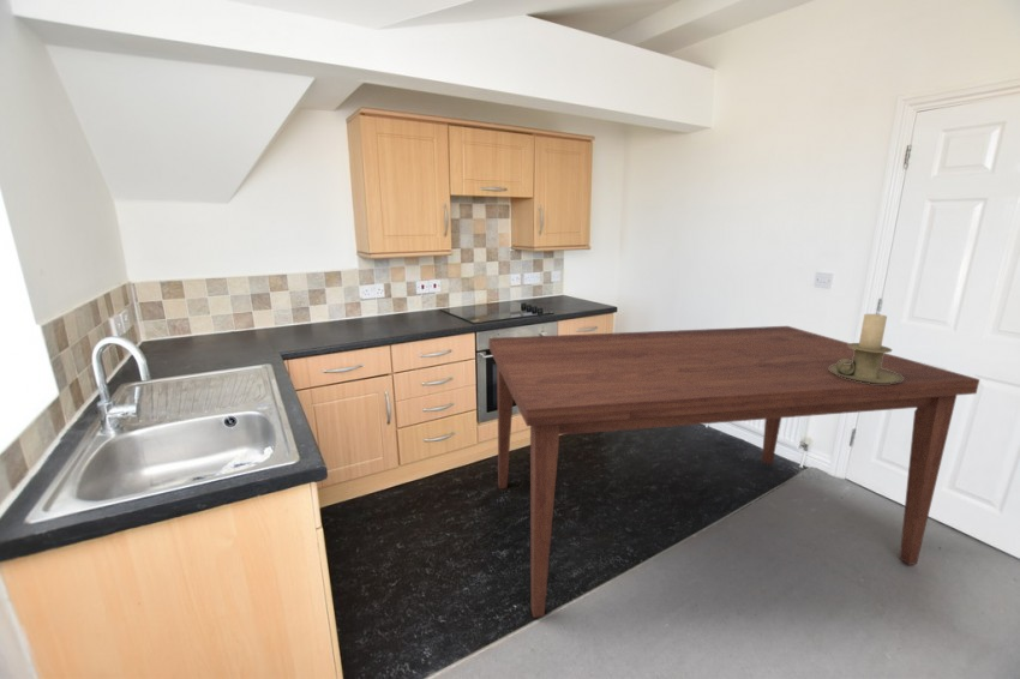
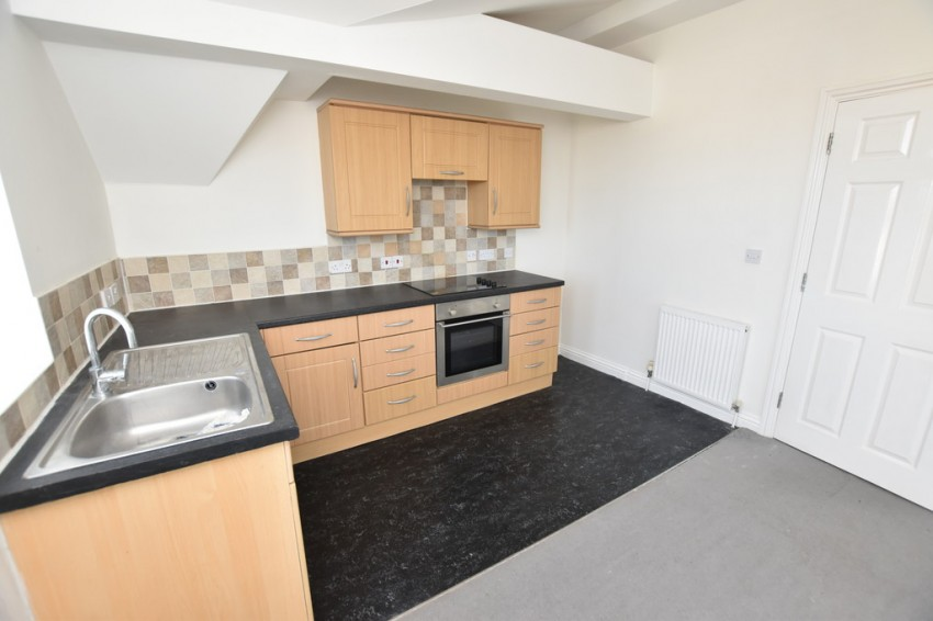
- candle holder [829,313,904,384]
- dining table [487,325,980,619]
